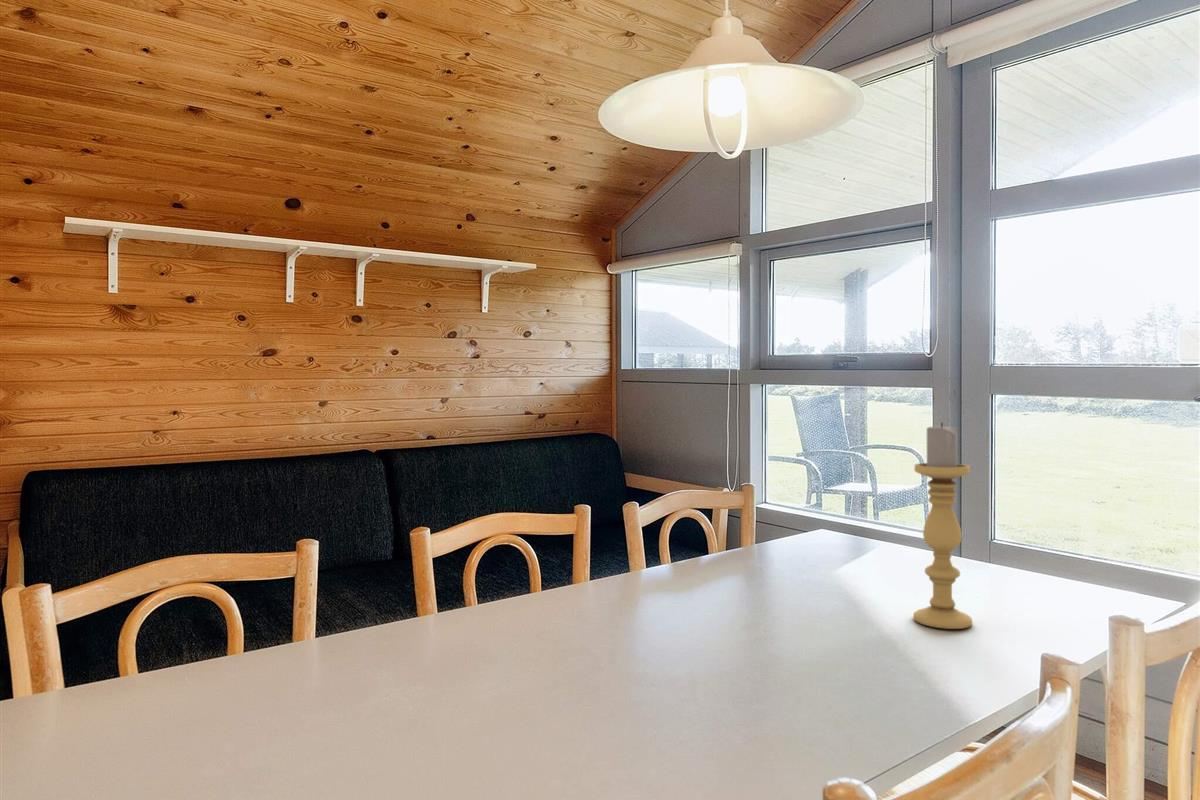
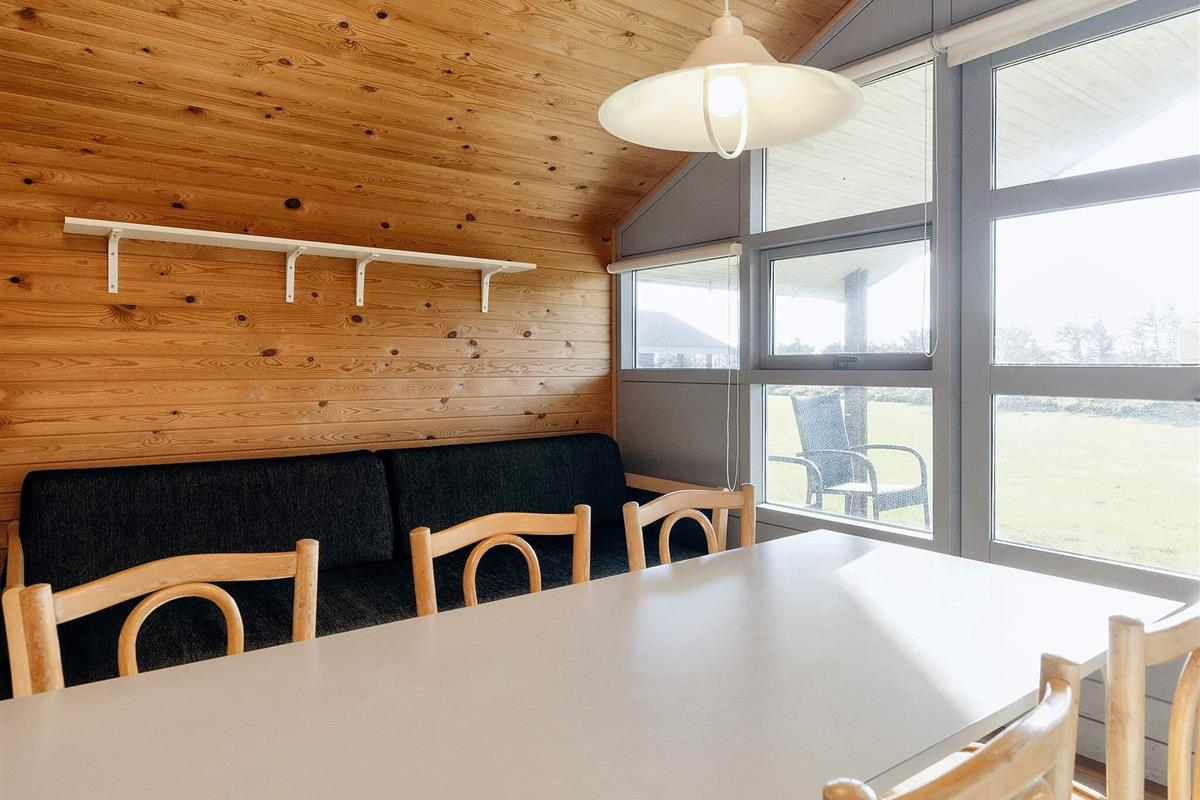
- candle holder [912,421,973,630]
